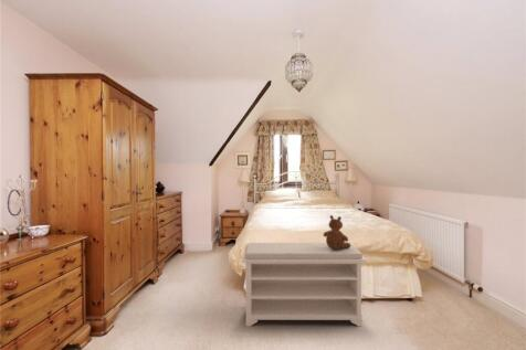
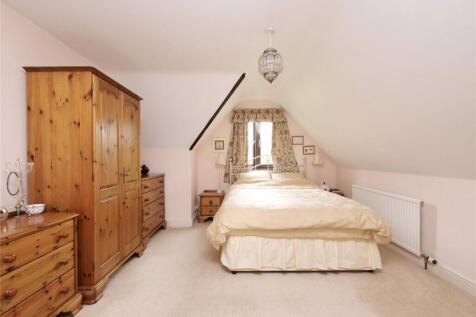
- bench [241,242,368,328]
- teddy bear [323,214,351,250]
